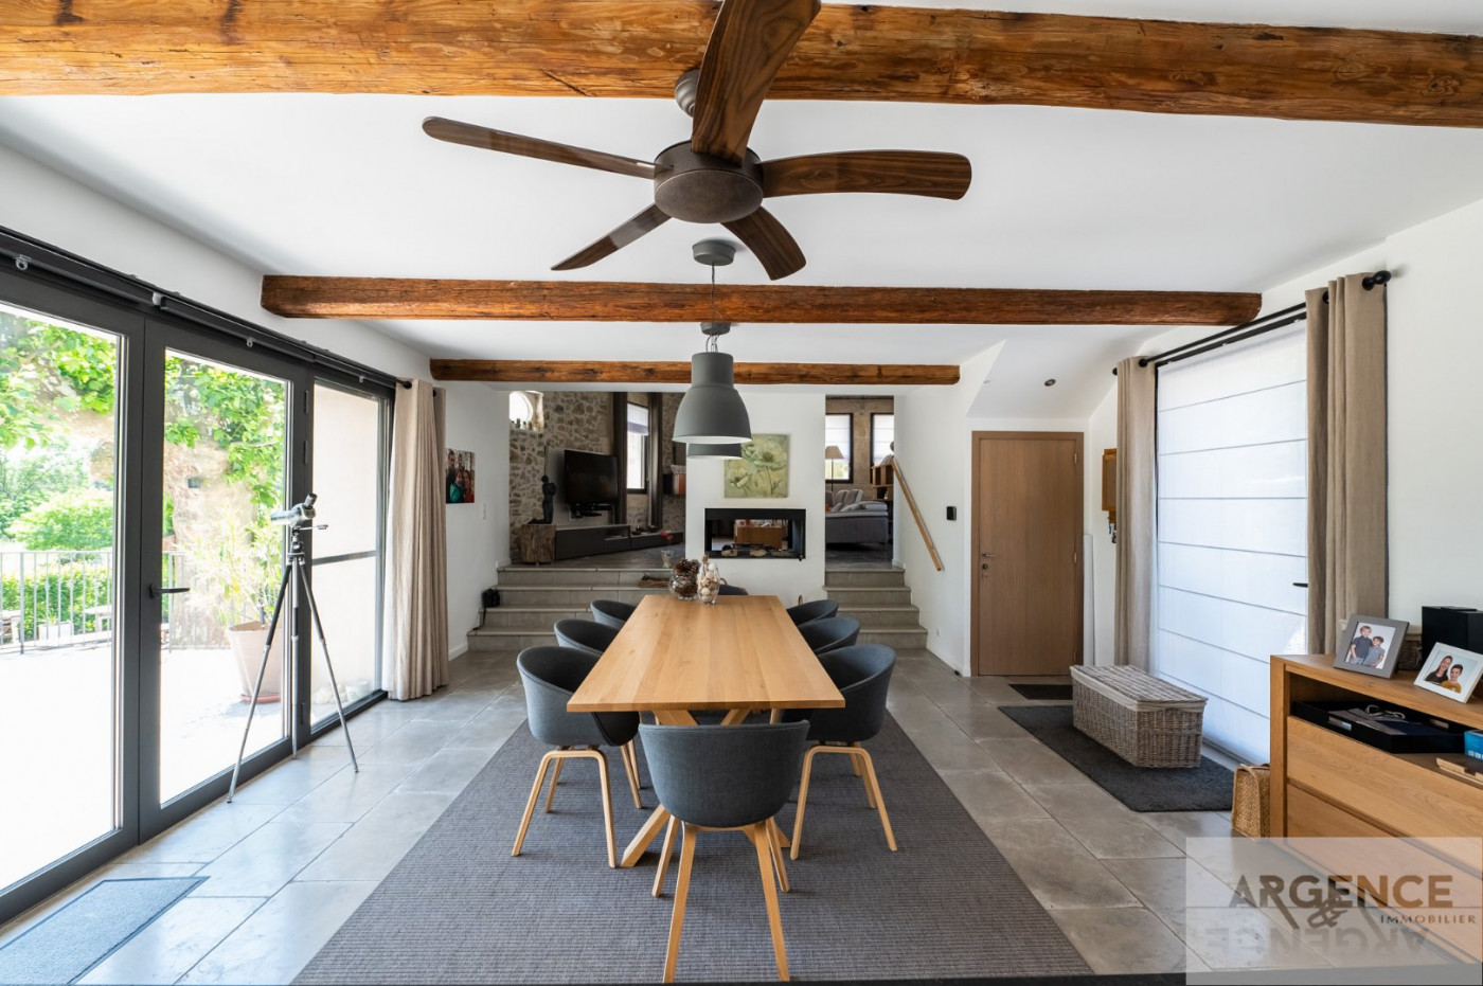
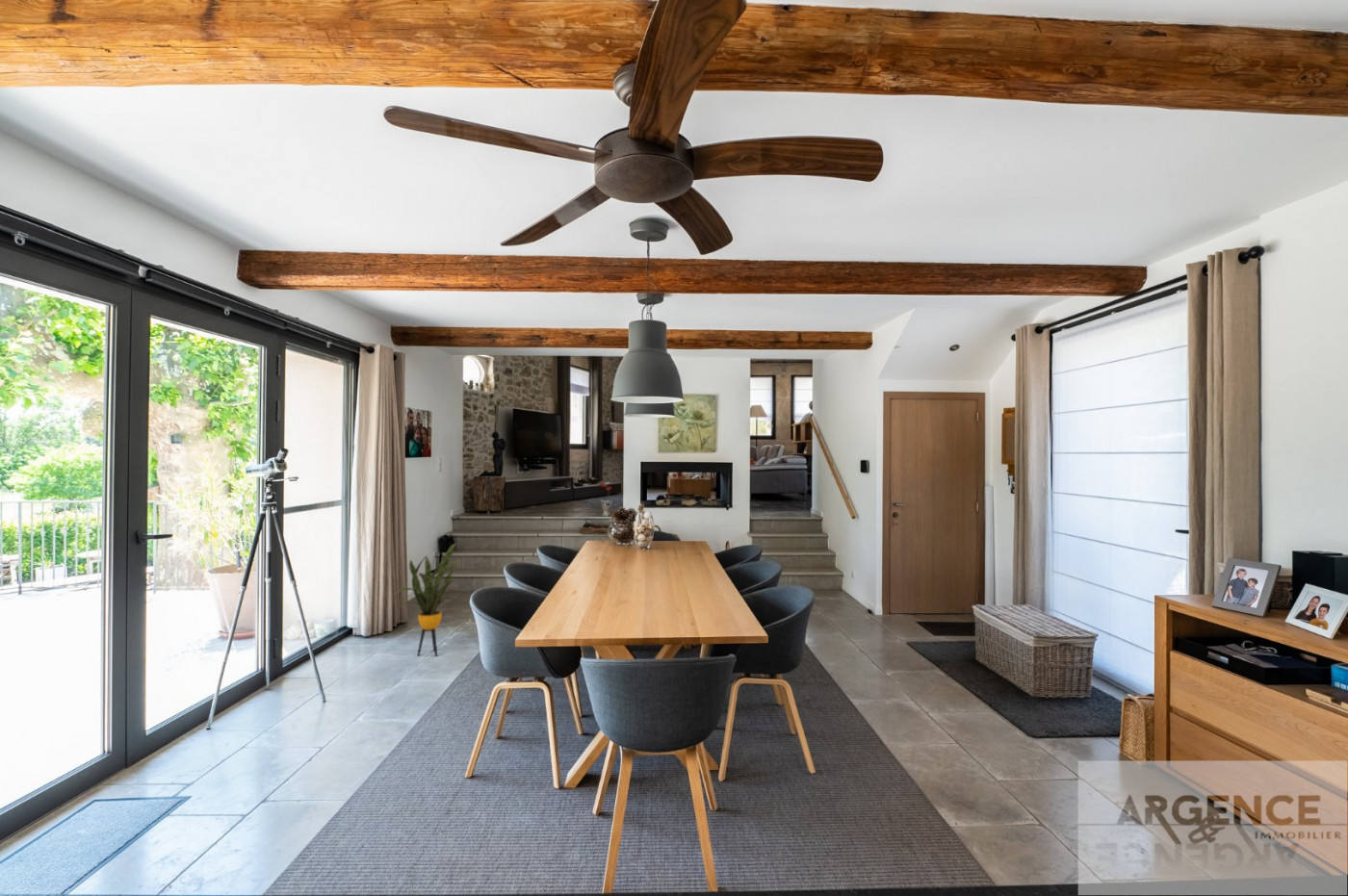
+ house plant [392,542,465,656]
